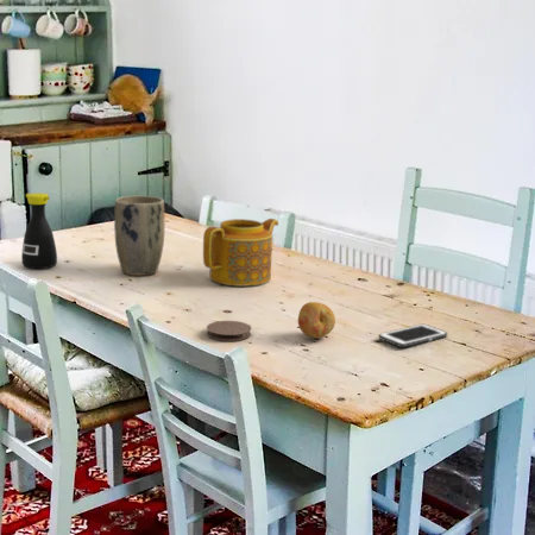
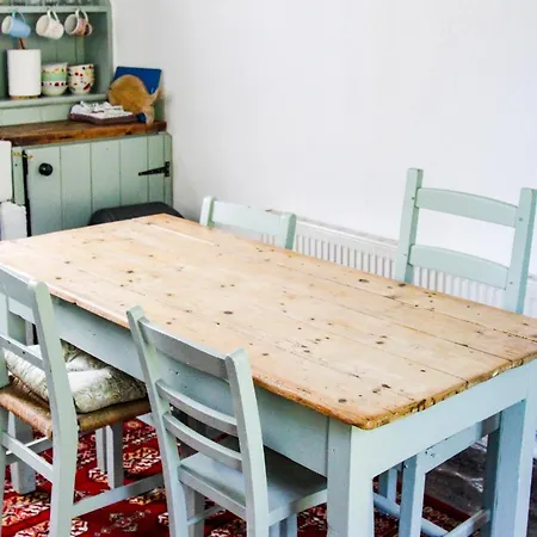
- teapot [202,218,279,287]
- coaster [206,320,252,342]
- bottle [20,191,58,270]
- plant pot [113,195,165,277]
- cell phone [378,323,448,348]
- fruit [297,301,336,340]
